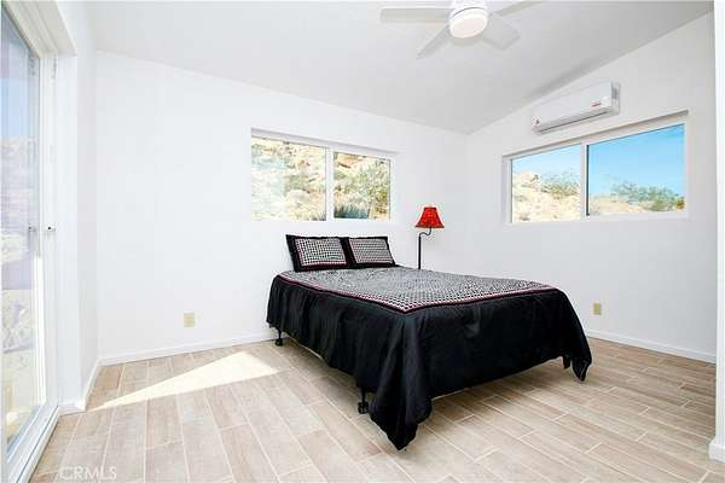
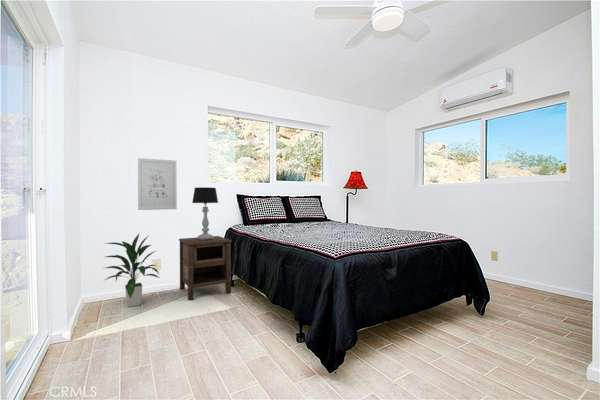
+ nightstand [178,235,233,301]
+ wall art [137,157,178,211]
+ indoor plant [102,233,160,308]
+ table lamp [191,186,219,240]
